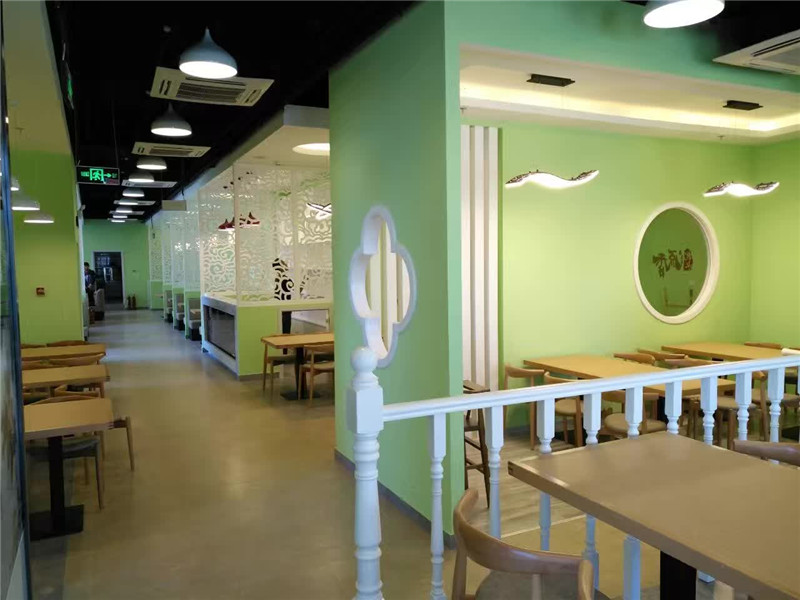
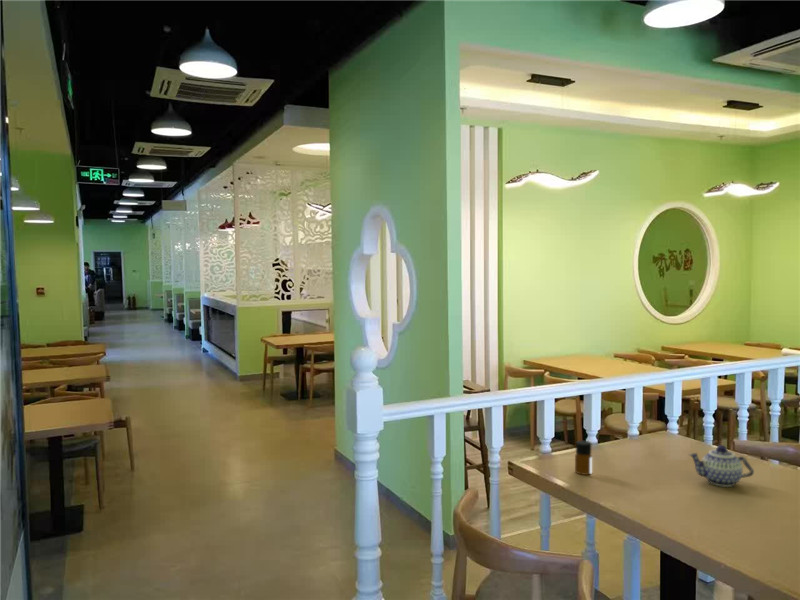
+ bottle [574,440,593,476]
+ teapot [688,444,755,488]
